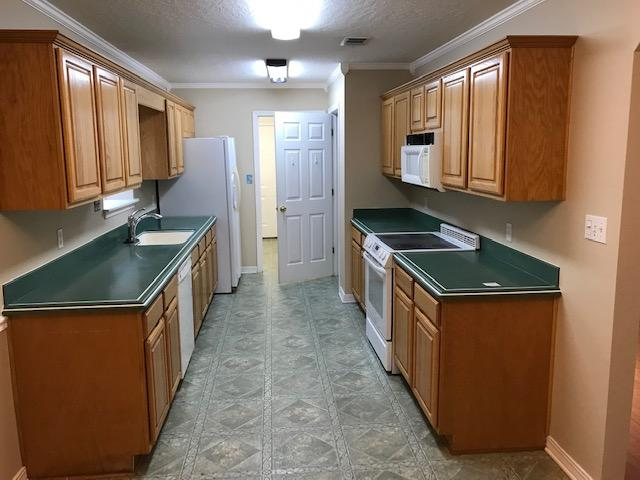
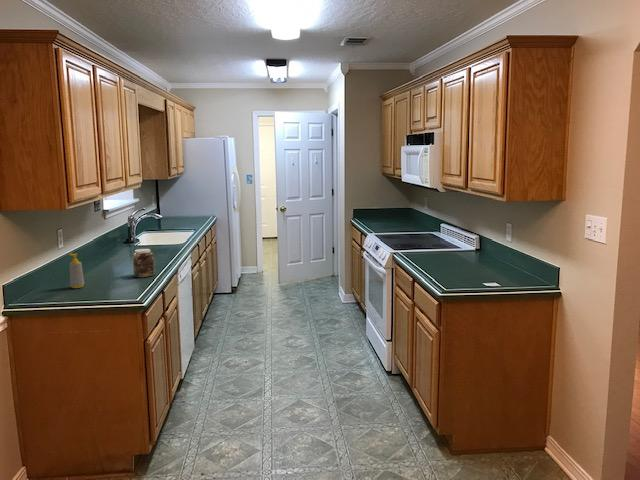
+ jar [132,248,156,278]
+ soap bottle [67,253,85,289]
